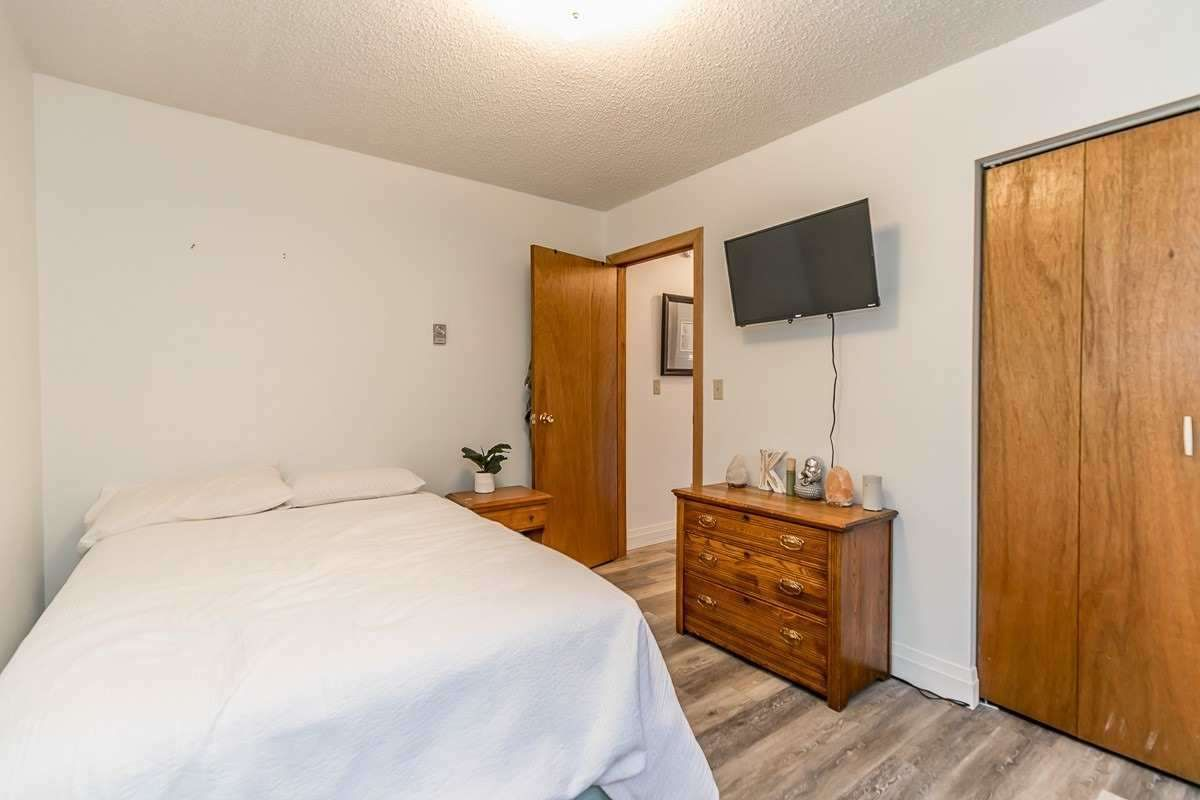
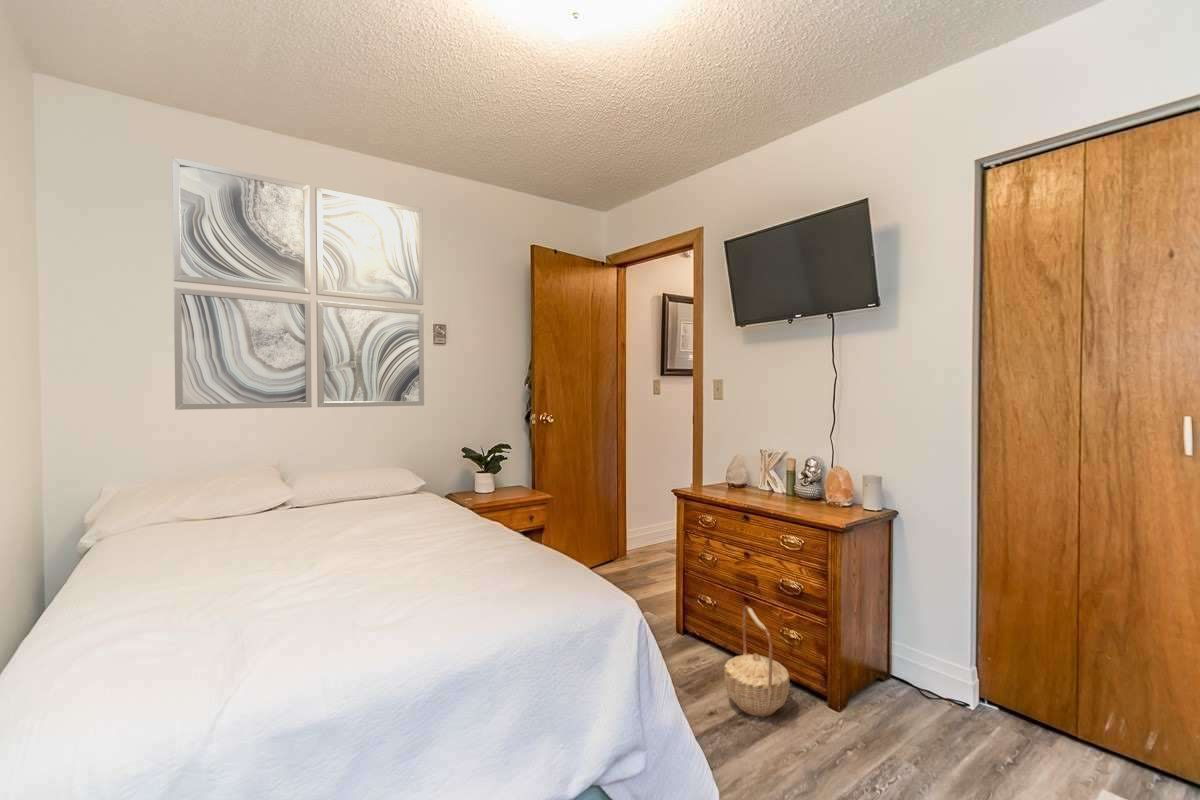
+ wall art [171,156,425,411]
+ basket [723,605,791,718]
